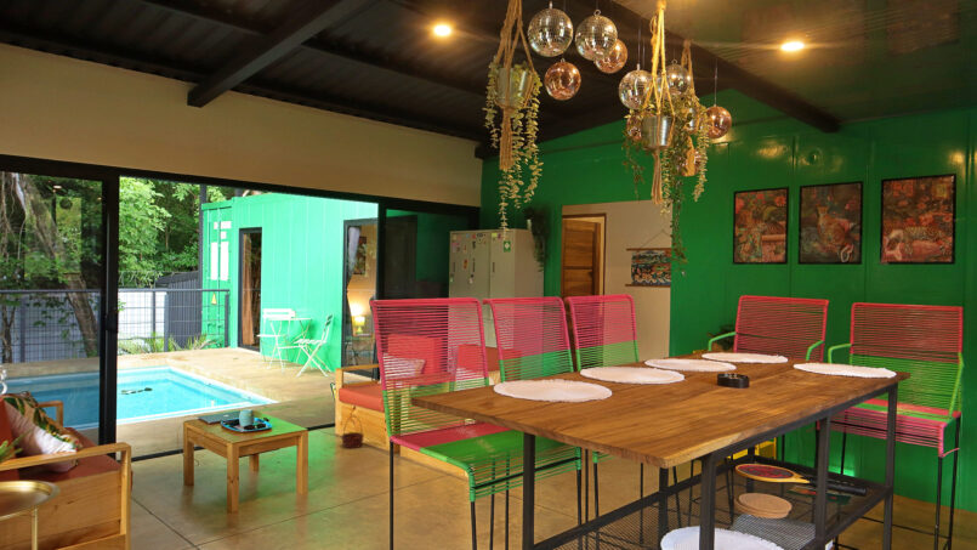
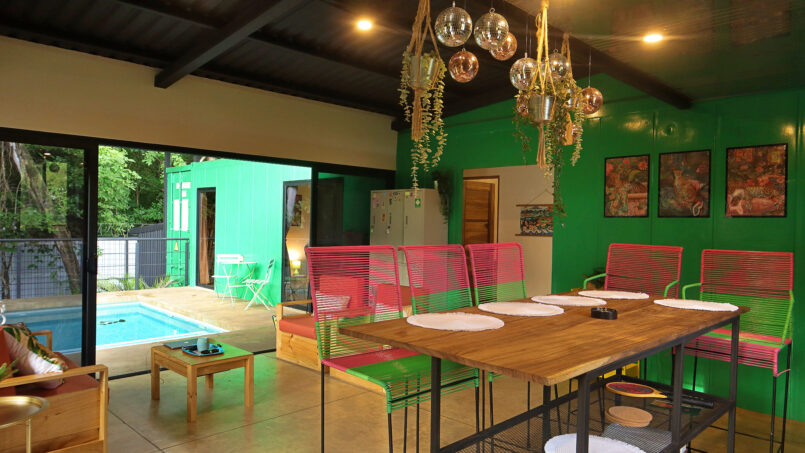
- basket [340,415,365,449]
